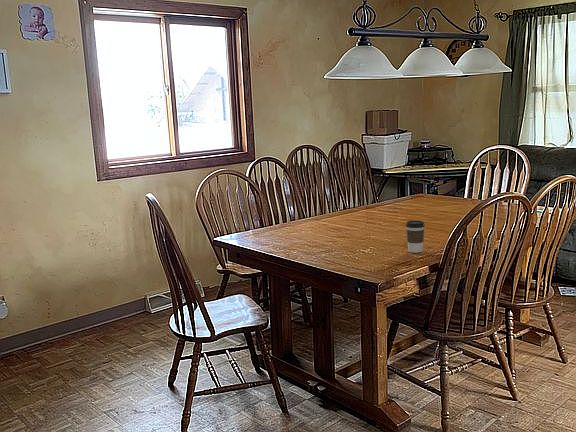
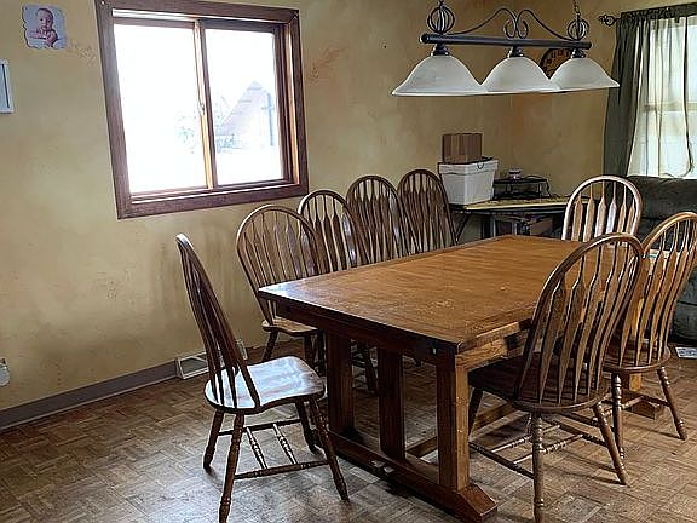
- coffee cup [405,220,426,254]
